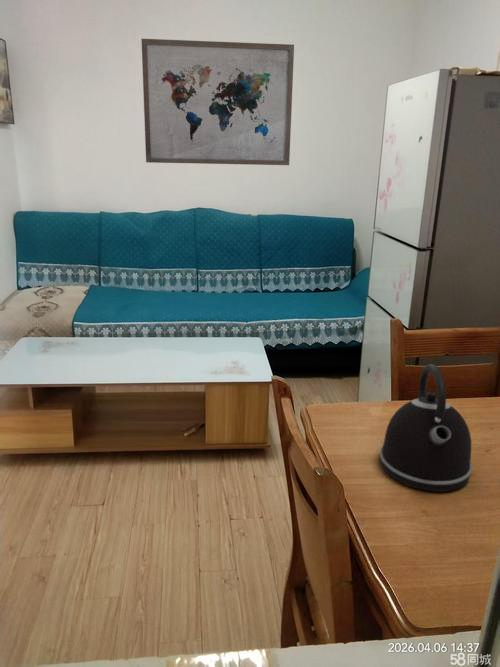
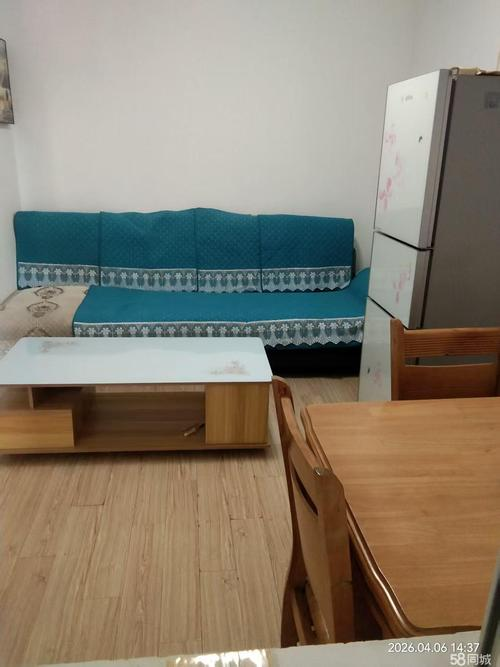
- wall art [140,38,295,166]
- kettle [379,363,473,493]
